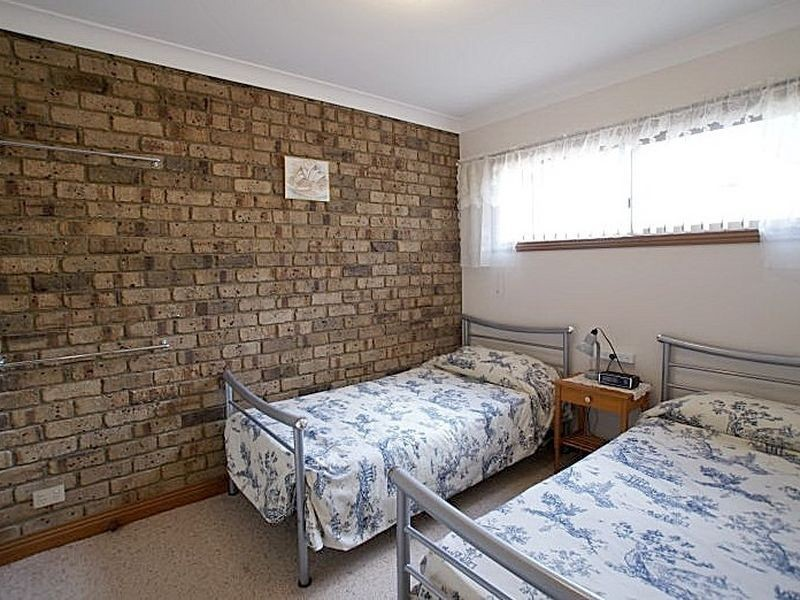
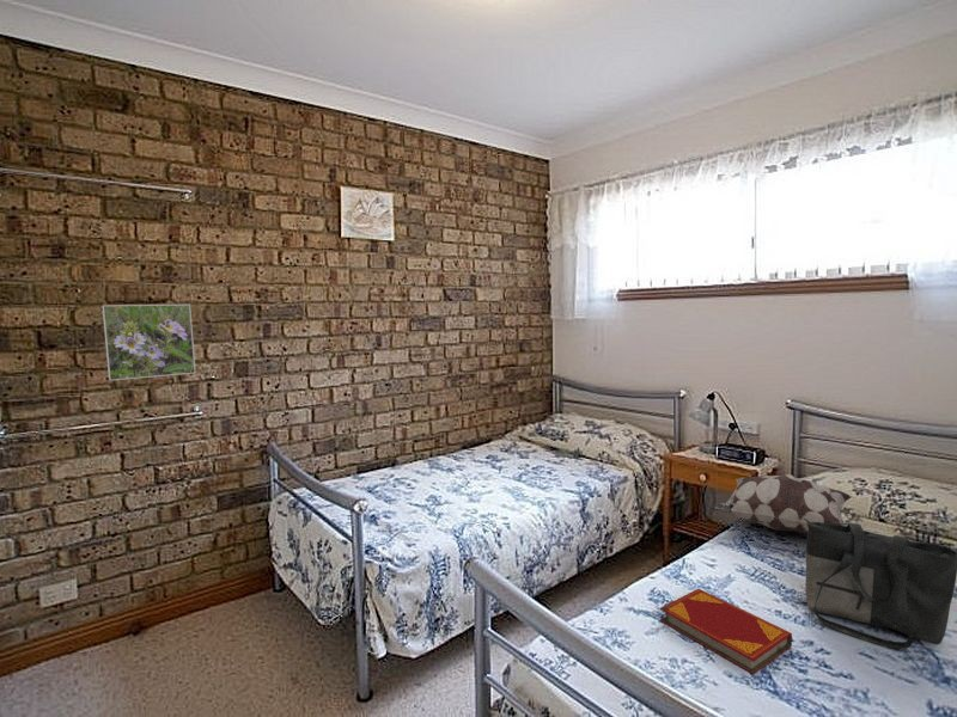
+ decorative pillow [711,473,852,534]
+ tote bag [804,519,957,650]
+ hardback book [659,588,793,675]
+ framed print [100,304,196,381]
